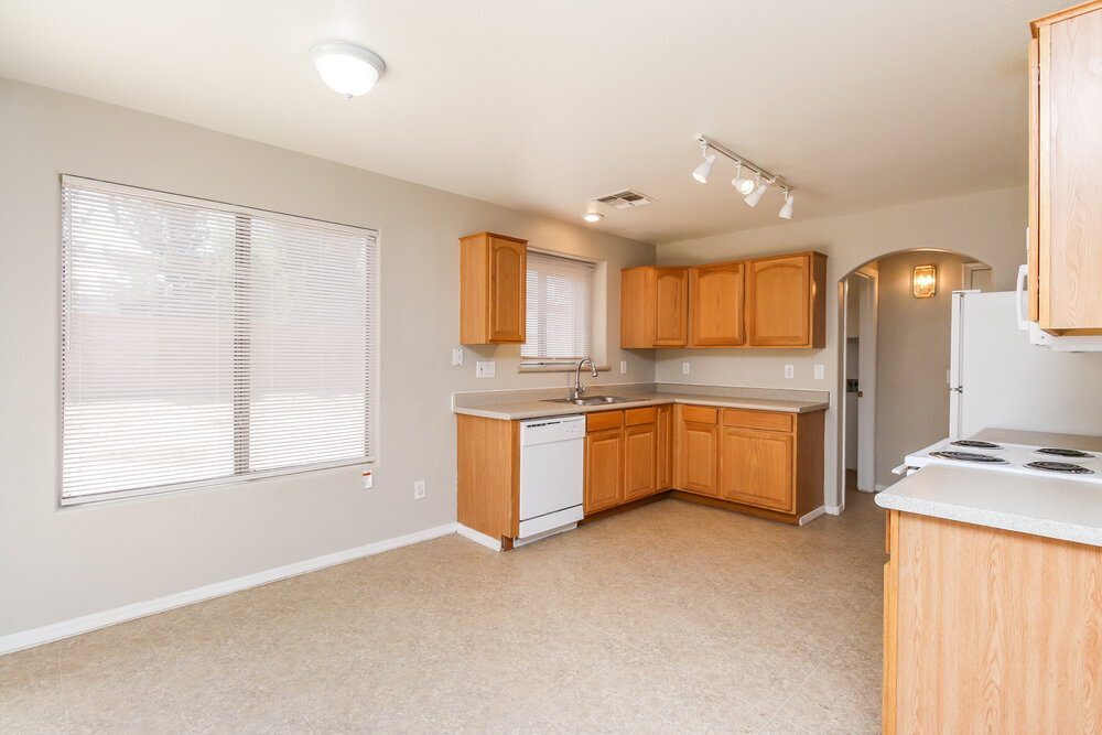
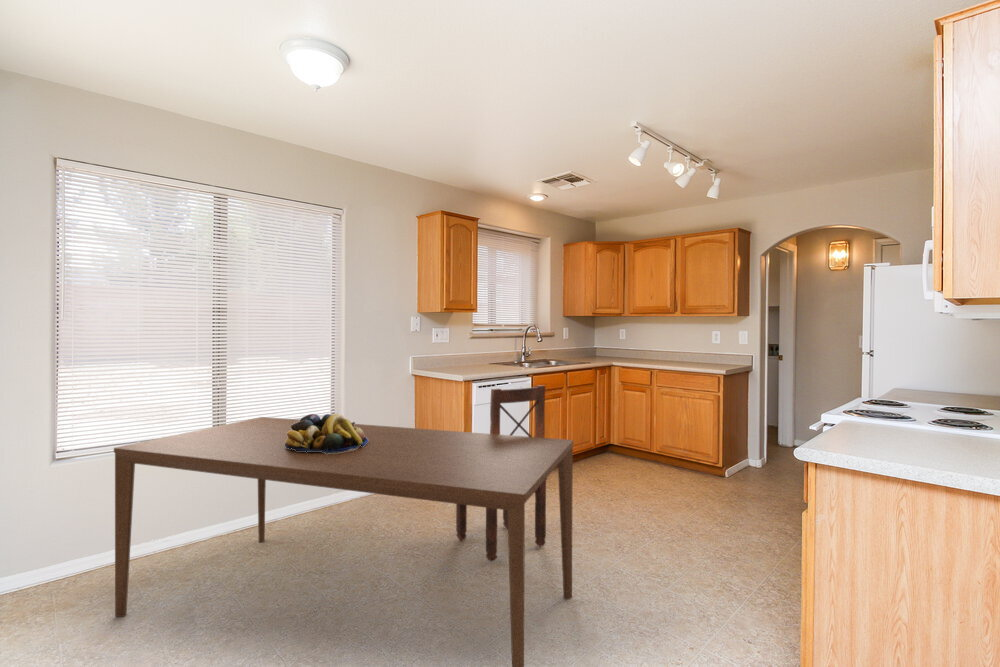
+ fruit bowl [284,413,368,454]
+ dining table [113,416,574,667]
+ dining chair [455,384,548,563]
